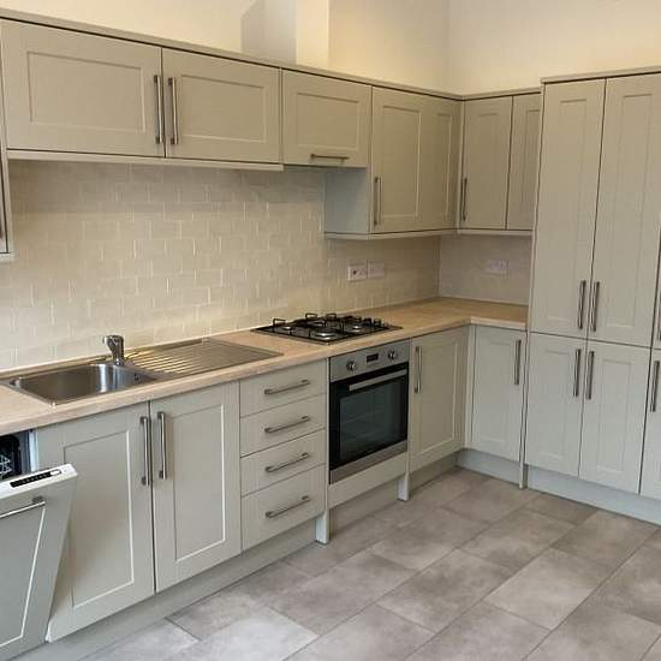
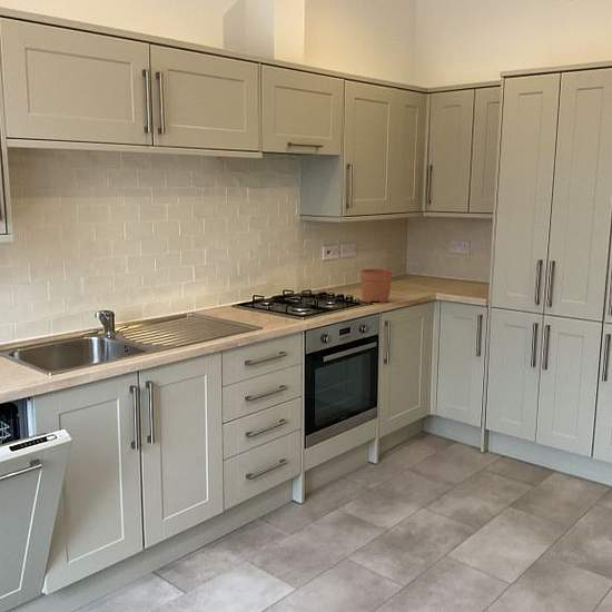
+ plant pot [359,255,393,304]
